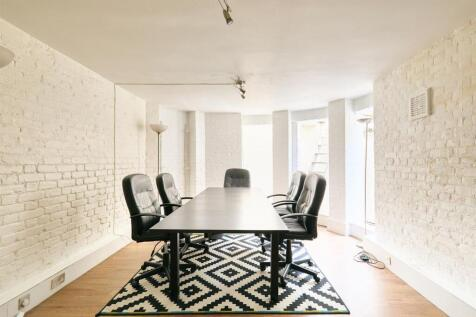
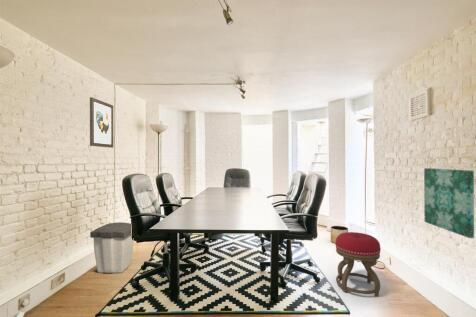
+ wall art [423,167,475,239]
+ planter [330,225,349,244]
+ trash can [89,221,134,274]
+ stool [334,231,382,298]
+ wall art [89,96,114,149]
